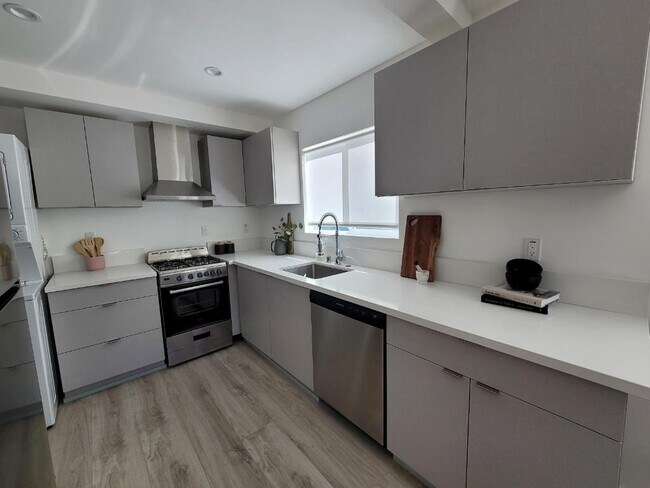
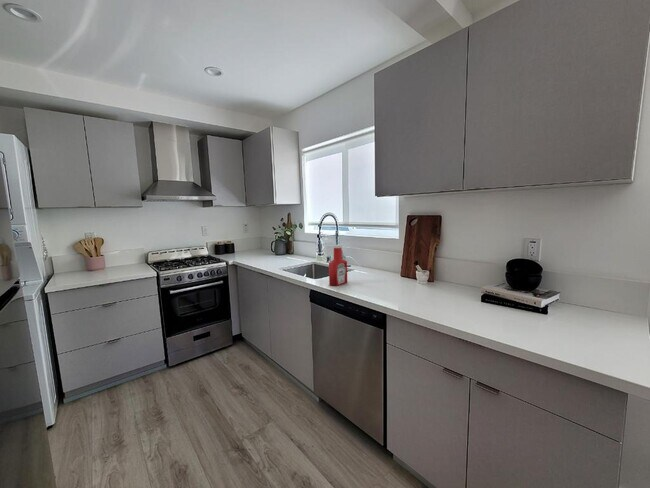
+ soap bottle [328,244,348,287]
